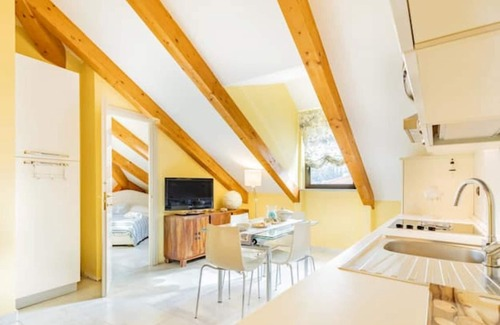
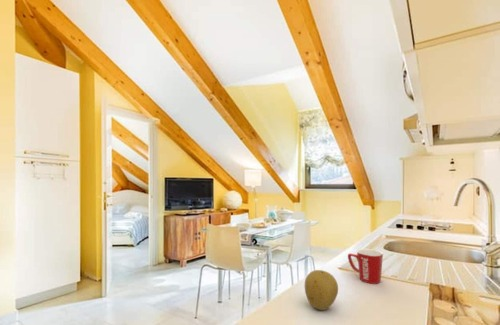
+ mug [347,248,384,285]
+ fruit [304,269,339,311]
